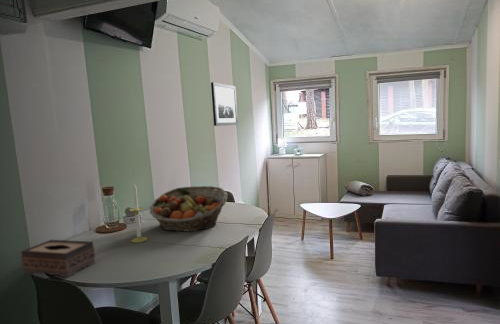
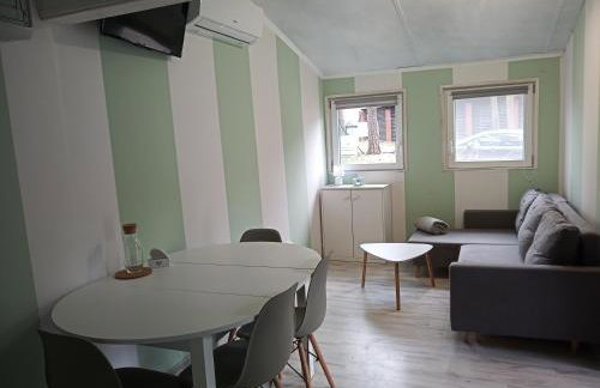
- wall art [210,81,239,127]
- candle [129,183,148,244]
- tissue box [20,239,96,278]
- fruit basket [149,185,228,232]
